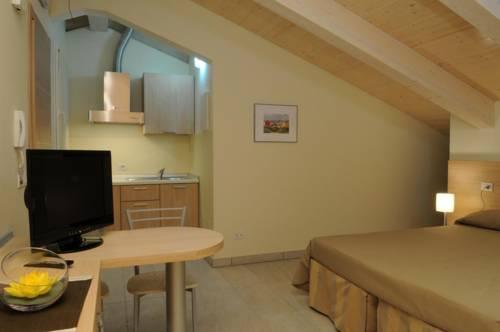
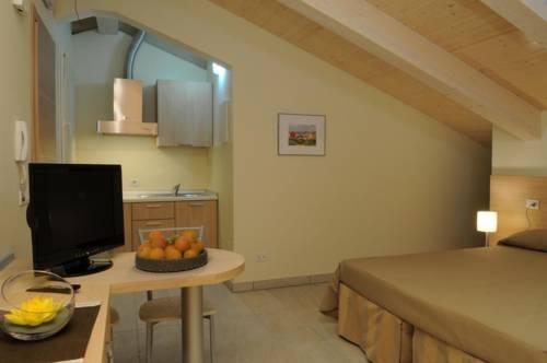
+ fruit bowl [133,229,209,273]
